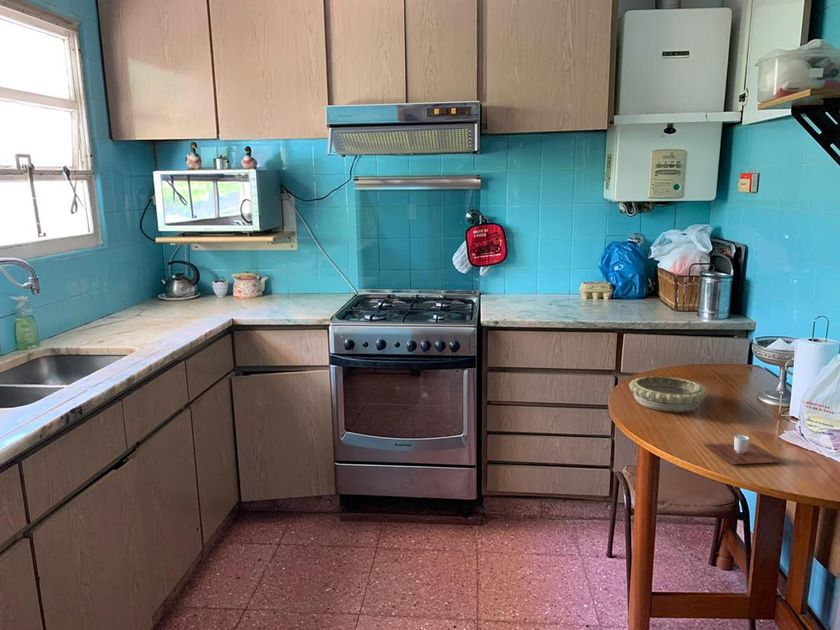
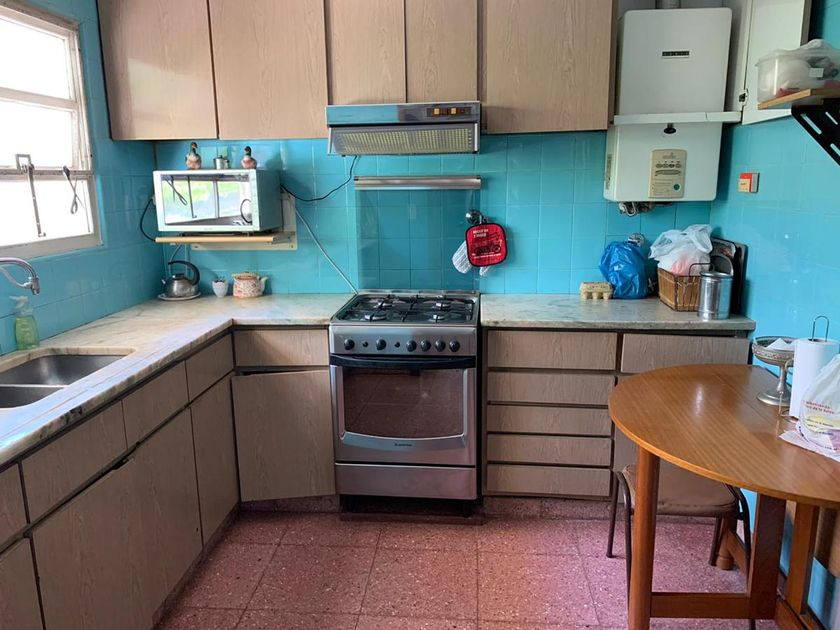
- cup [702,430,783,465]
- decorative bowl [628,375,708,412]
